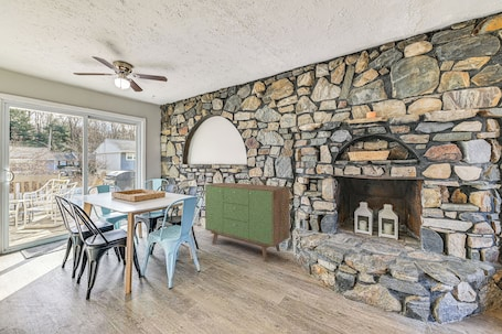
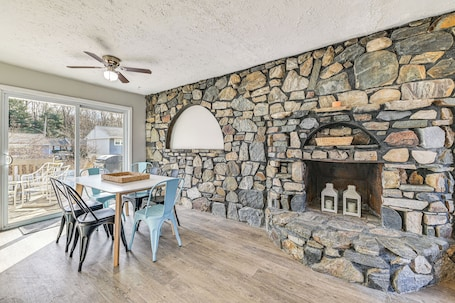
- sideboard [204,182,291,261]
